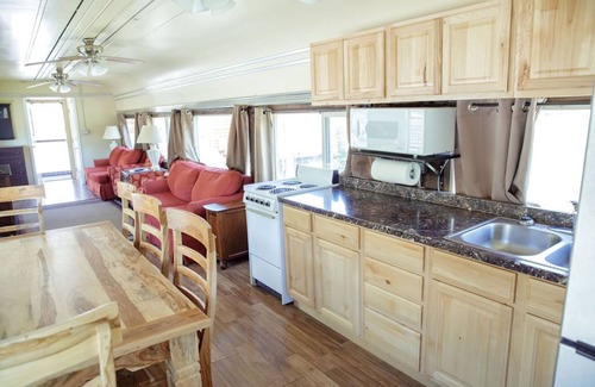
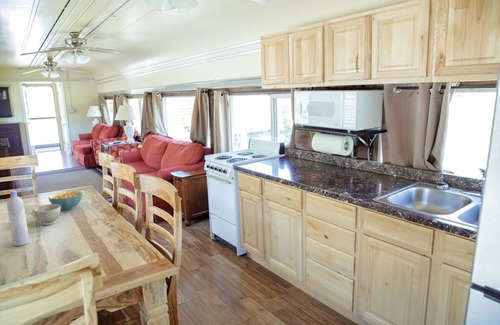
+ bottle [6,189,30,247]
+ bowl [33,203,61,226]
+ cereal bowl [47,190,83,211]
